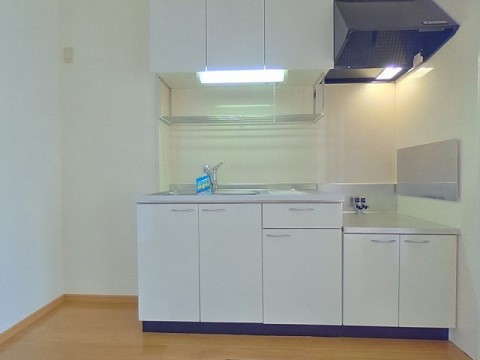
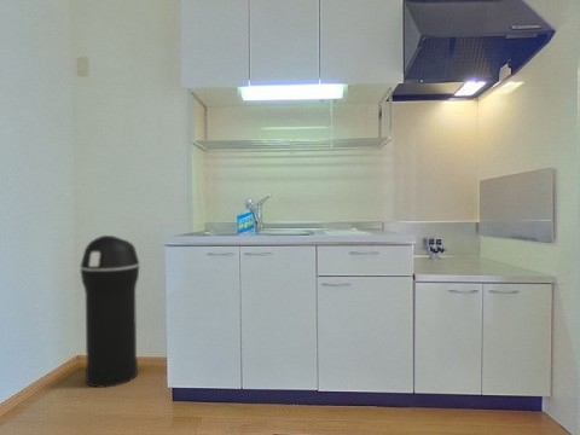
+ trash can [80,234,140,389]
